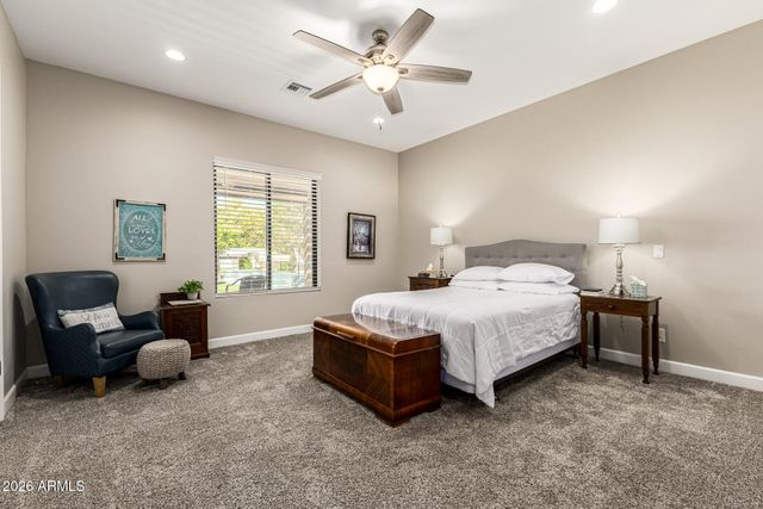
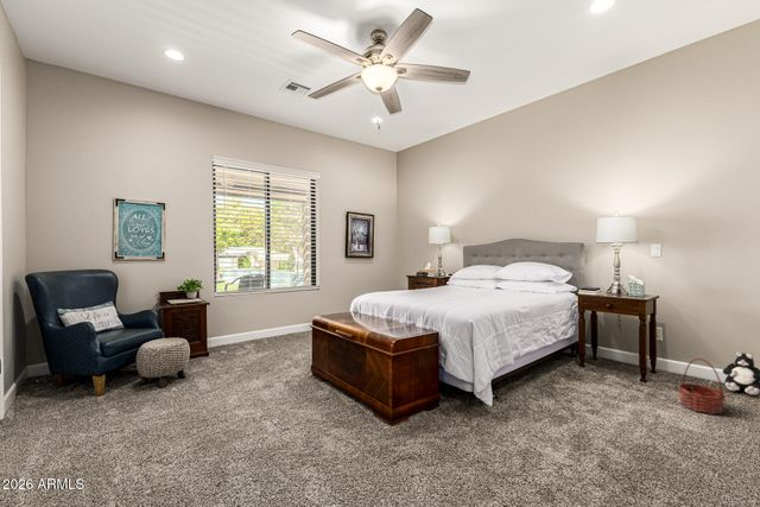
+ basket [677,357,728,416]
+ plush toy [722,350,760,397]
